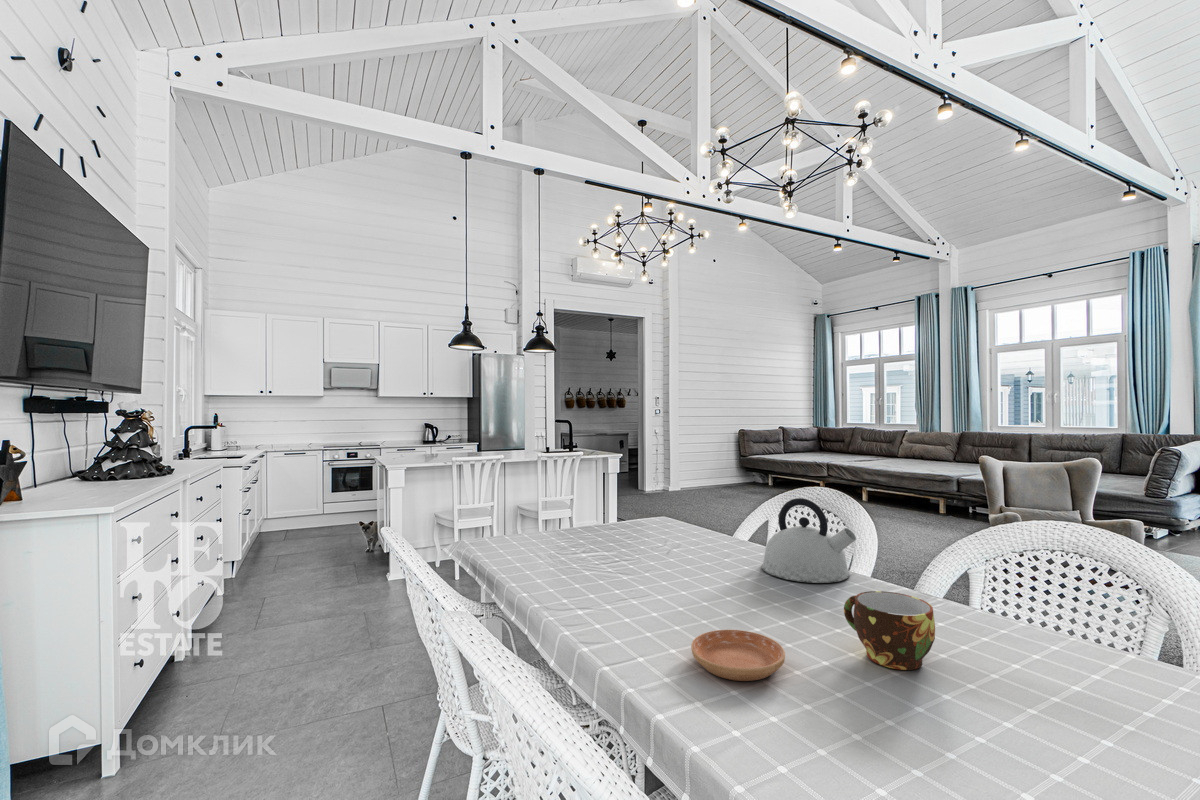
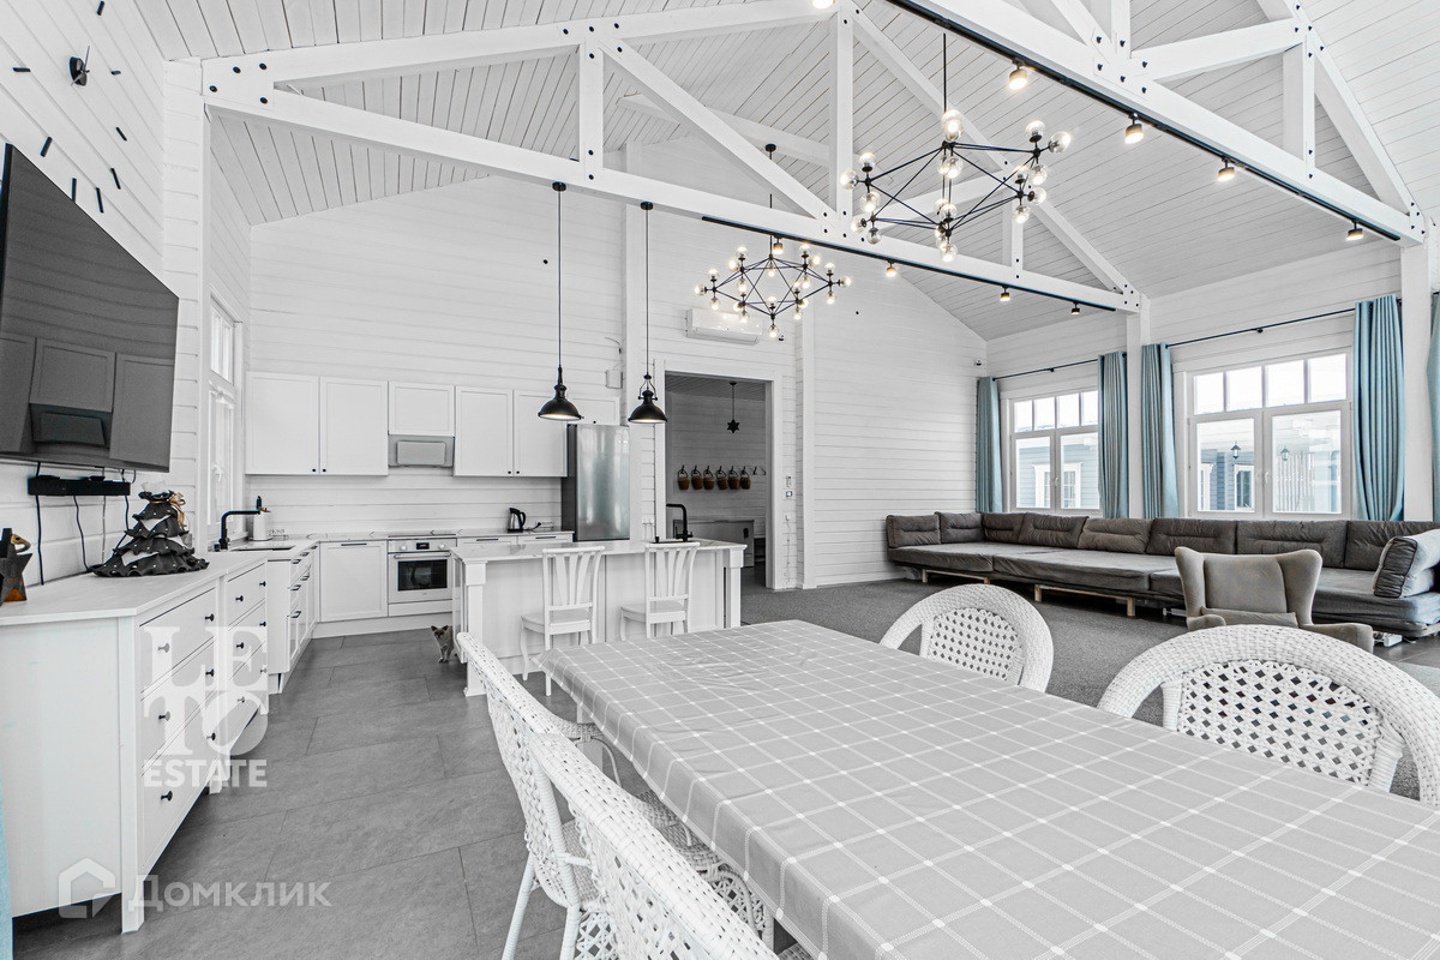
- saucer [690,629,786,682]
- cup [843,590,936,671]
- kettle [761,497,857,584]
